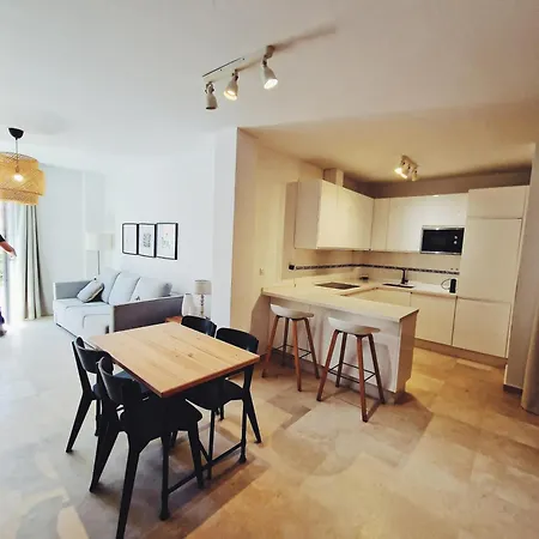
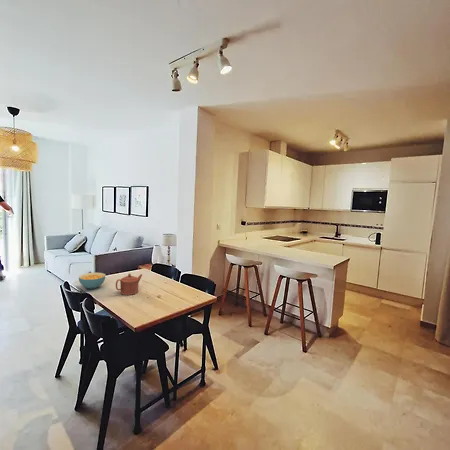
+ cereal bowl [78,272,107,290]
+ teapot [115,273,143,296]
